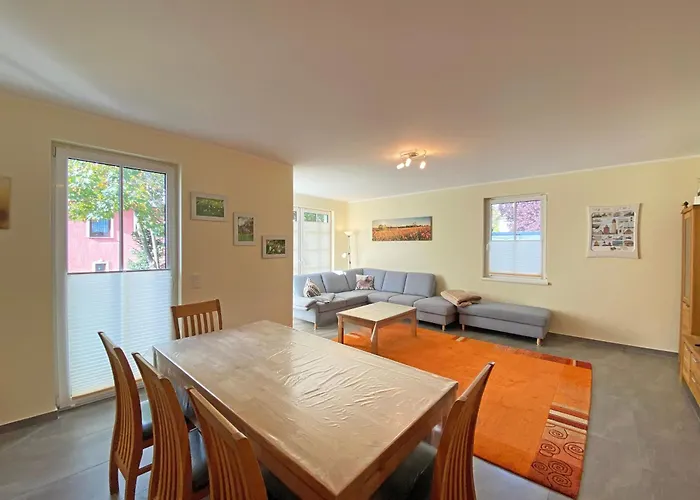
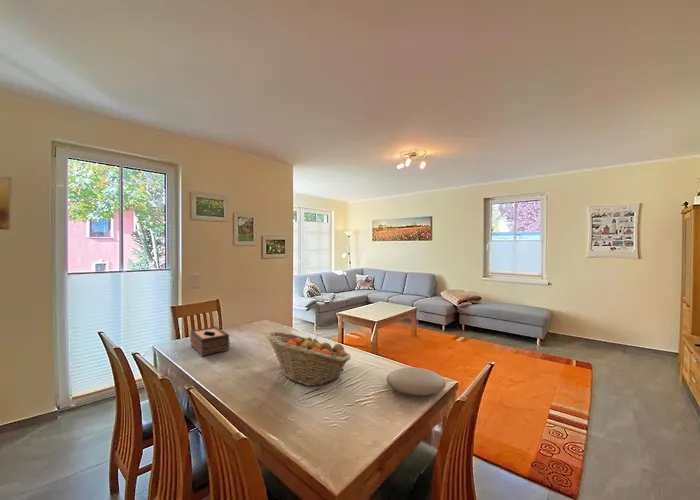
+ tissue box [189,326,230,357]
+ fruit basket [265,331,352,387]
+ plate [386,366,447,397]
